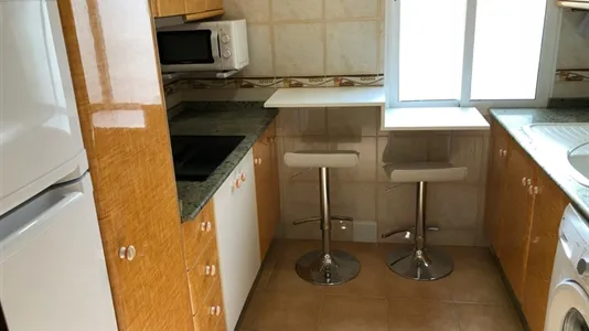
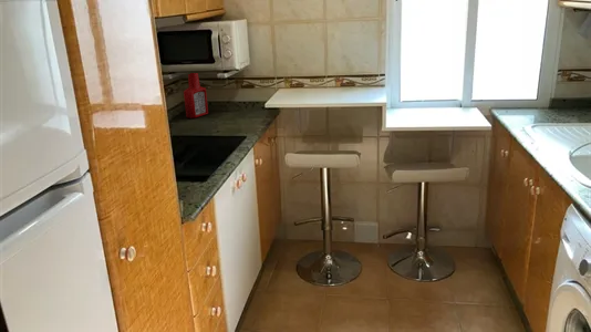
+ soap bottle [183,72,209,120]
